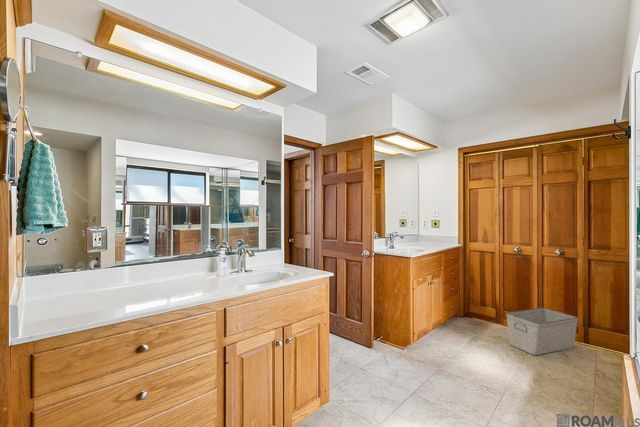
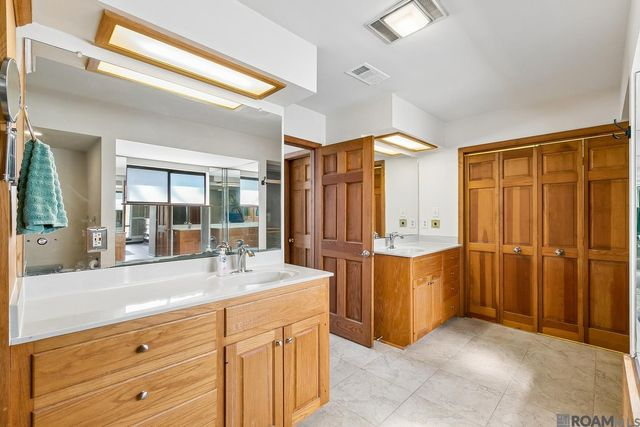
- storage bin [505,307,579,356]
